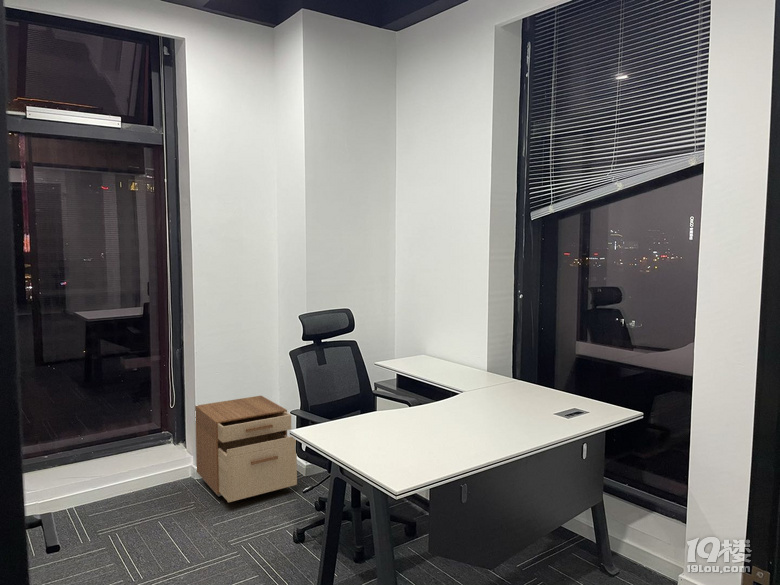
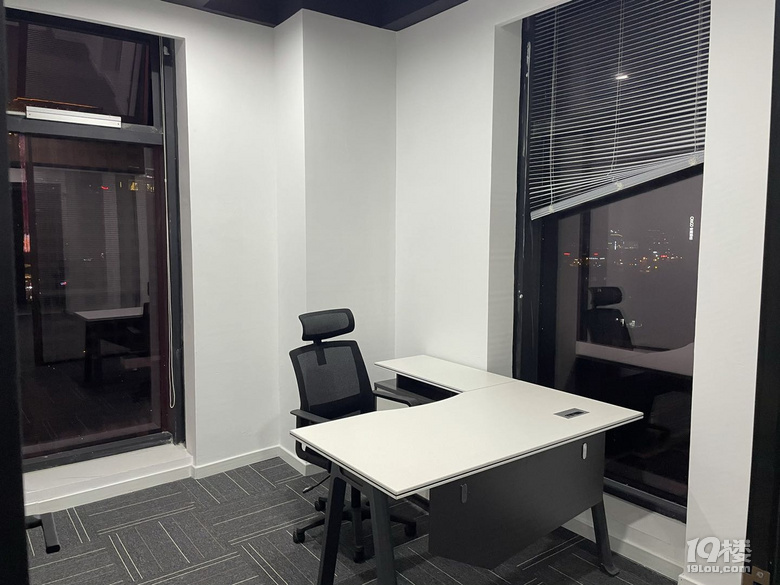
- filing cabinet [194,395,298,503]
